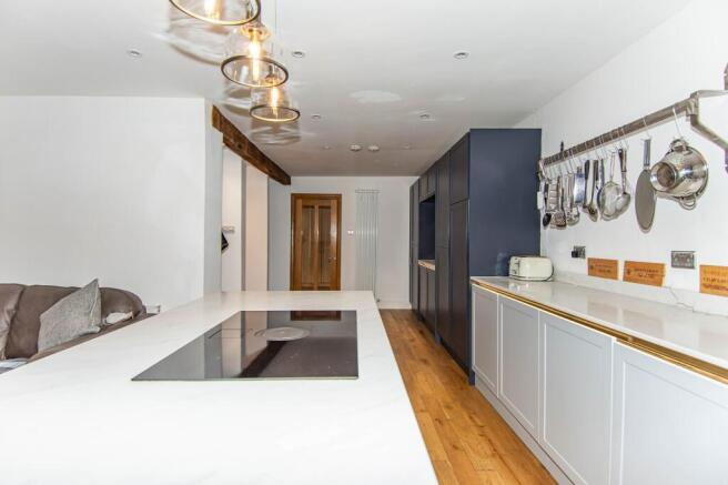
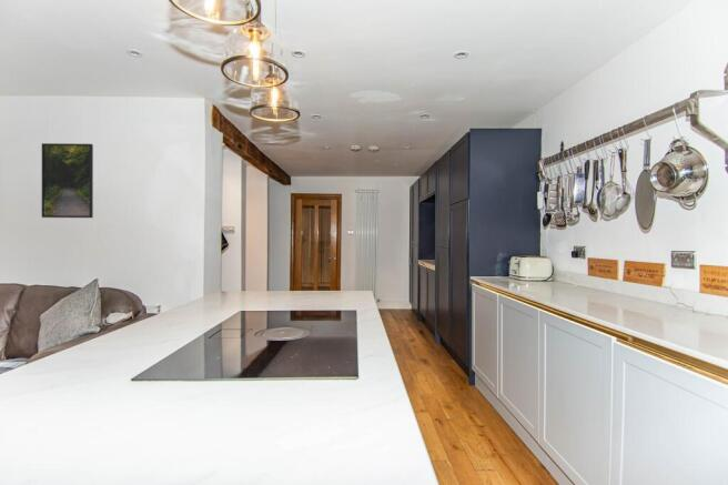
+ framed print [41,142,94,219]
